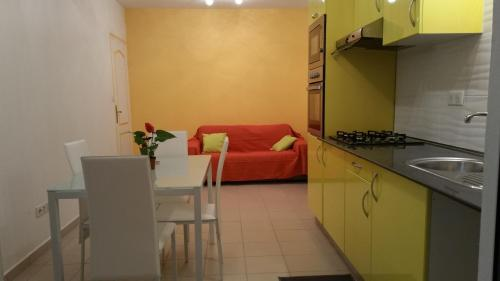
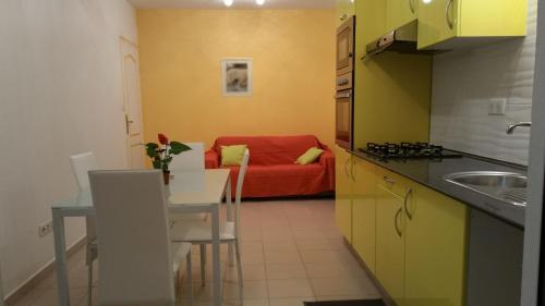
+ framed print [219,57,254,98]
